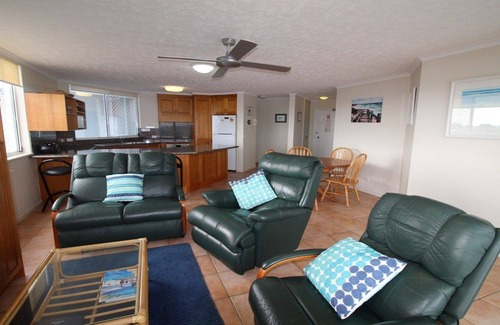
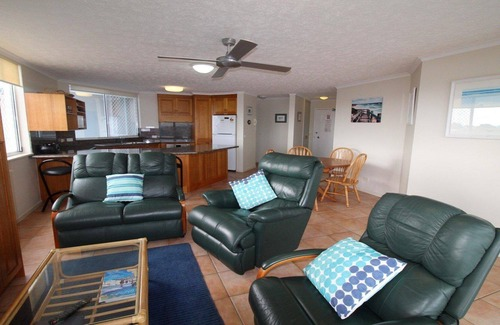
+ remote control [47,294,93,325]
